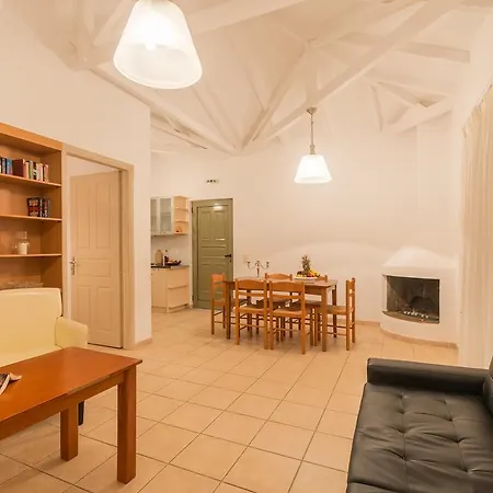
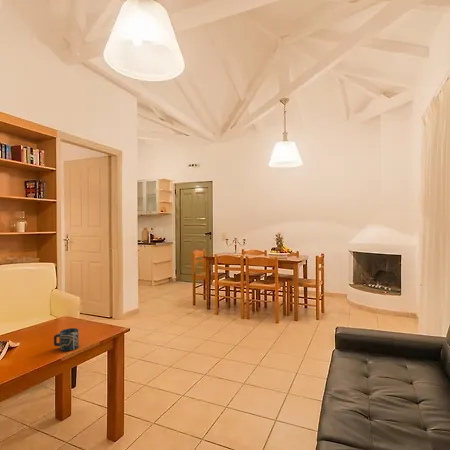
+ cup [53,327,80,352]
